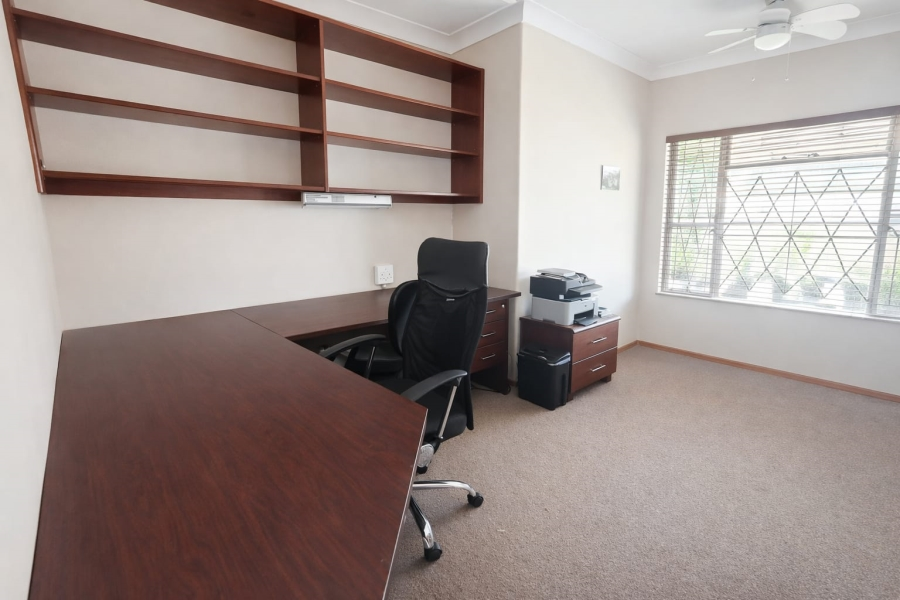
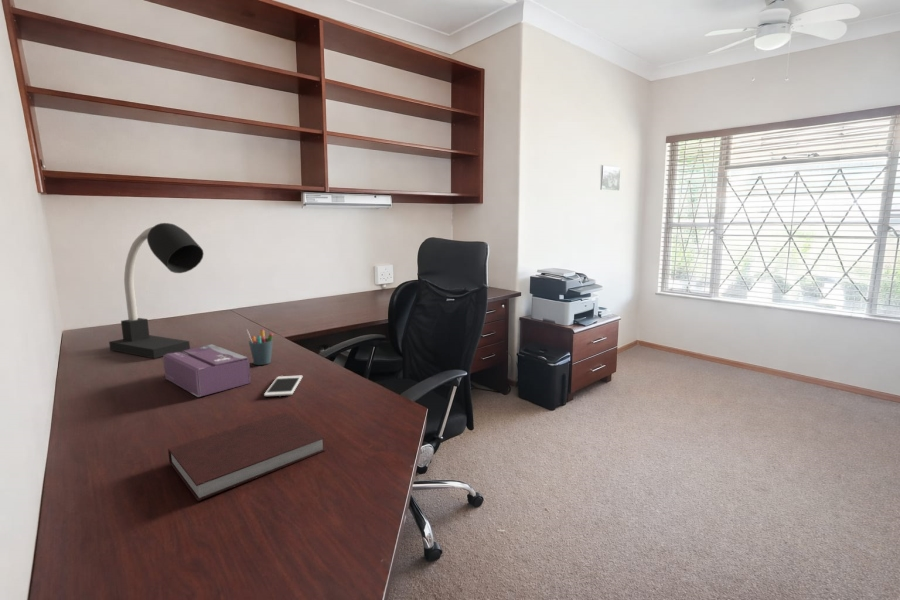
+ tissue box [162,343,252,398]
+ notebook [167,412,327,502]
+ desk lamp [108,222,205,359]
+ cell phone [263,375,303,397]
+ pen holder [246,329,274,366]
